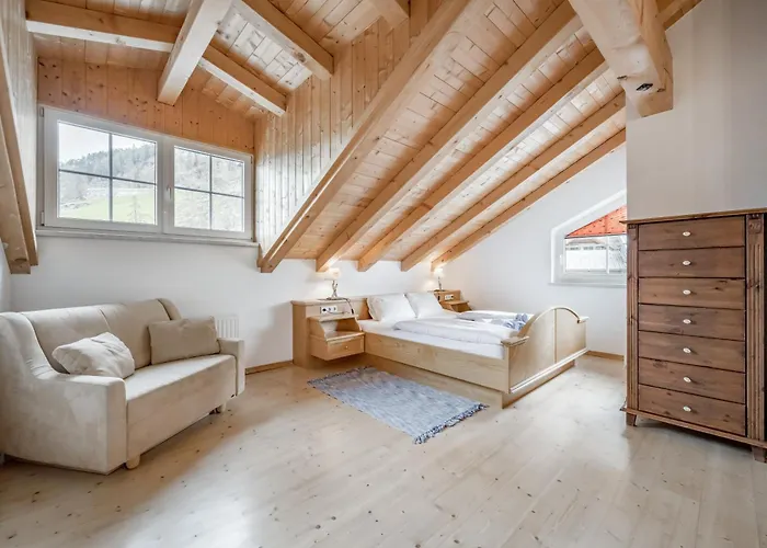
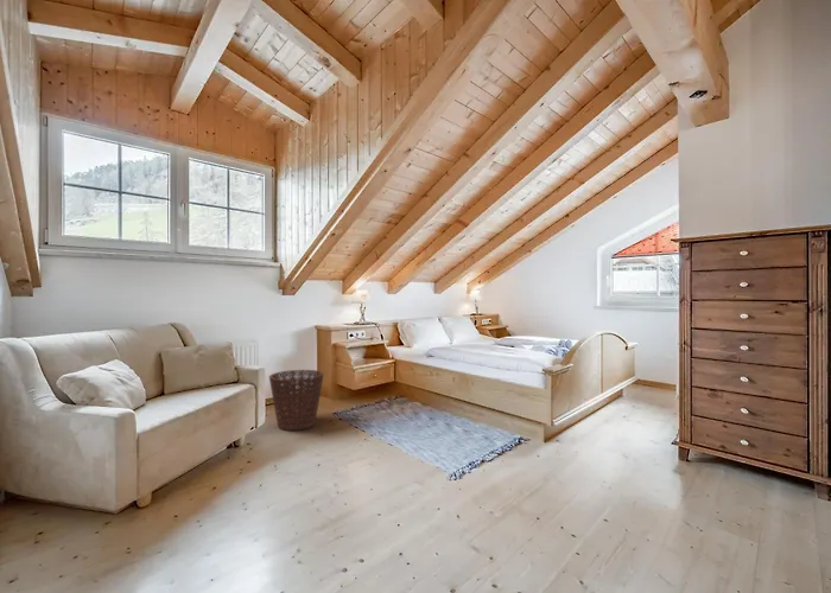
+ basket [268,369,324,432]
